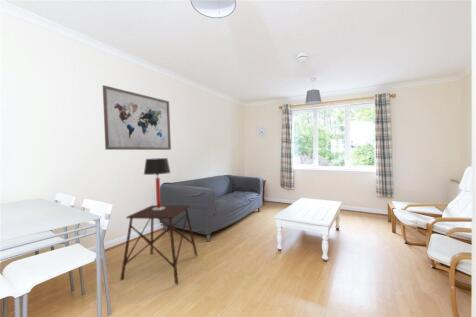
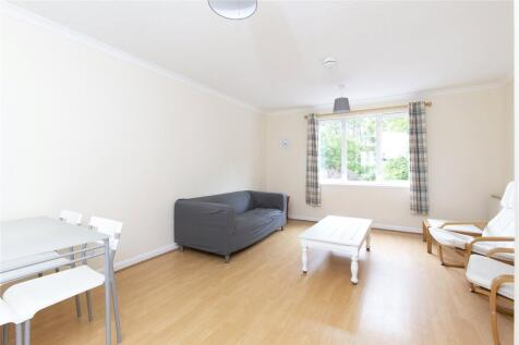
- wall art [102,84,172,151]
- table lamp [143,157,172,210]
- side table [119,204,198,285]
